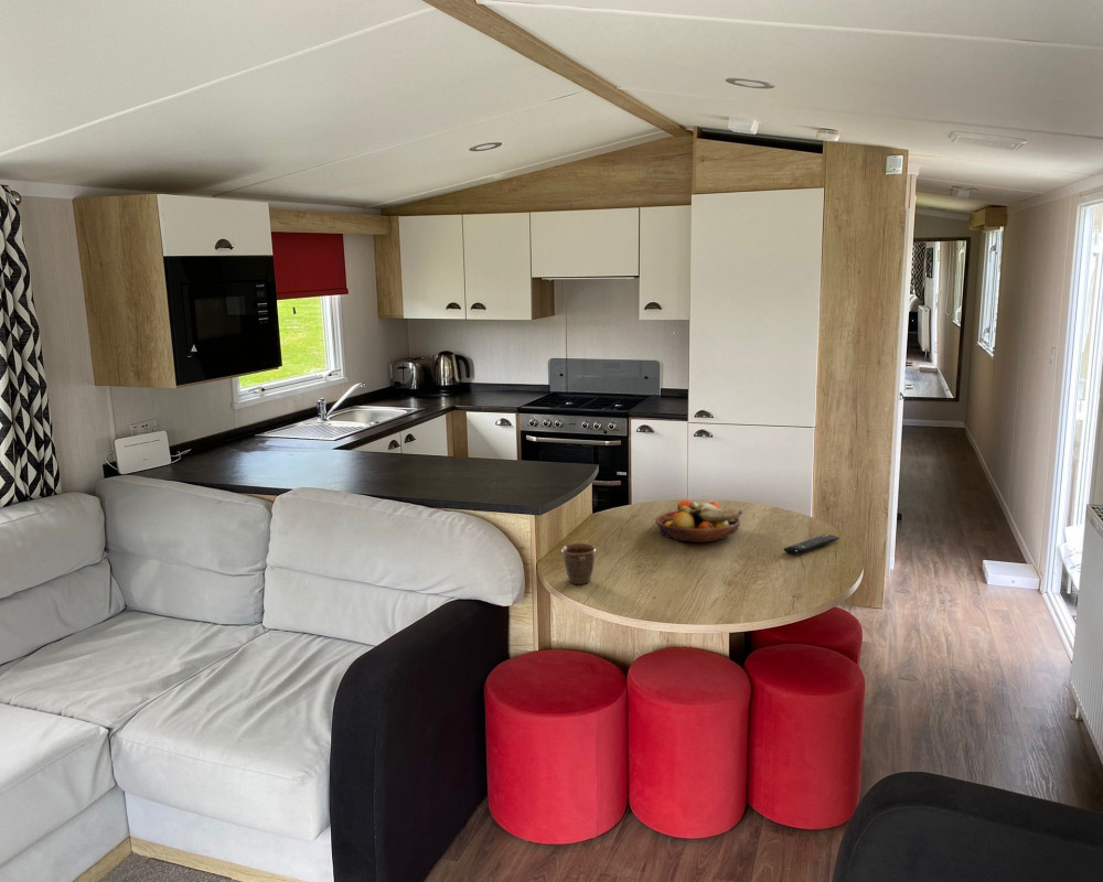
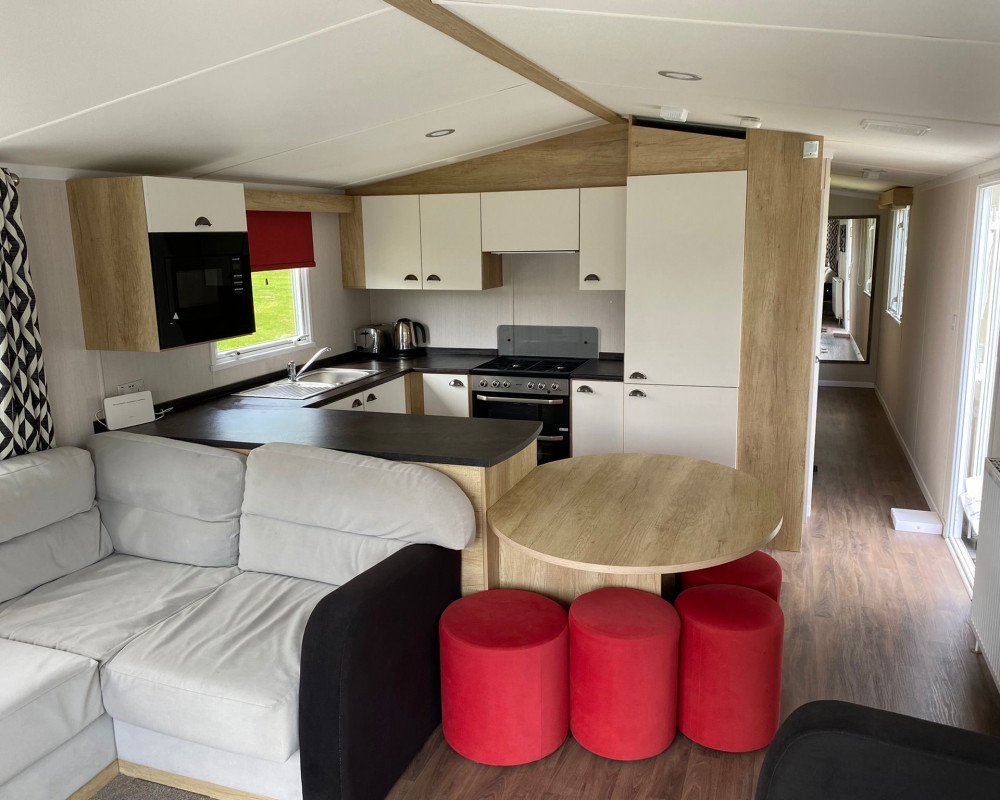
- fruit bowl [654,499,743,544]
- remote control [783,534,840,556]
- mug [560,542,598,585]
